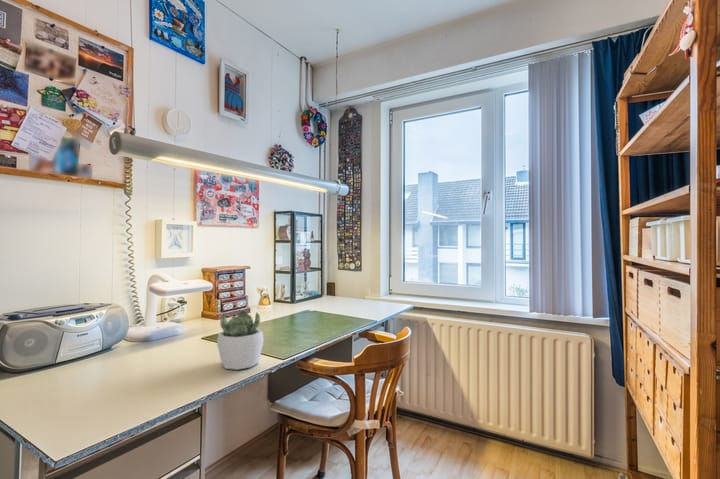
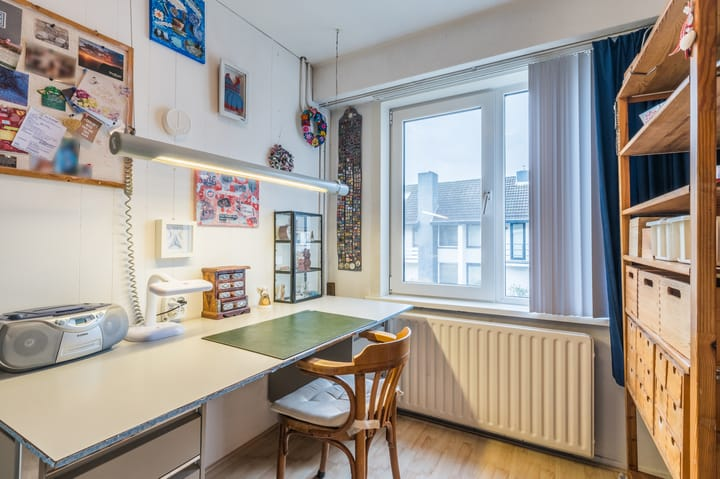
- succulent plant [216,309,265,371]
